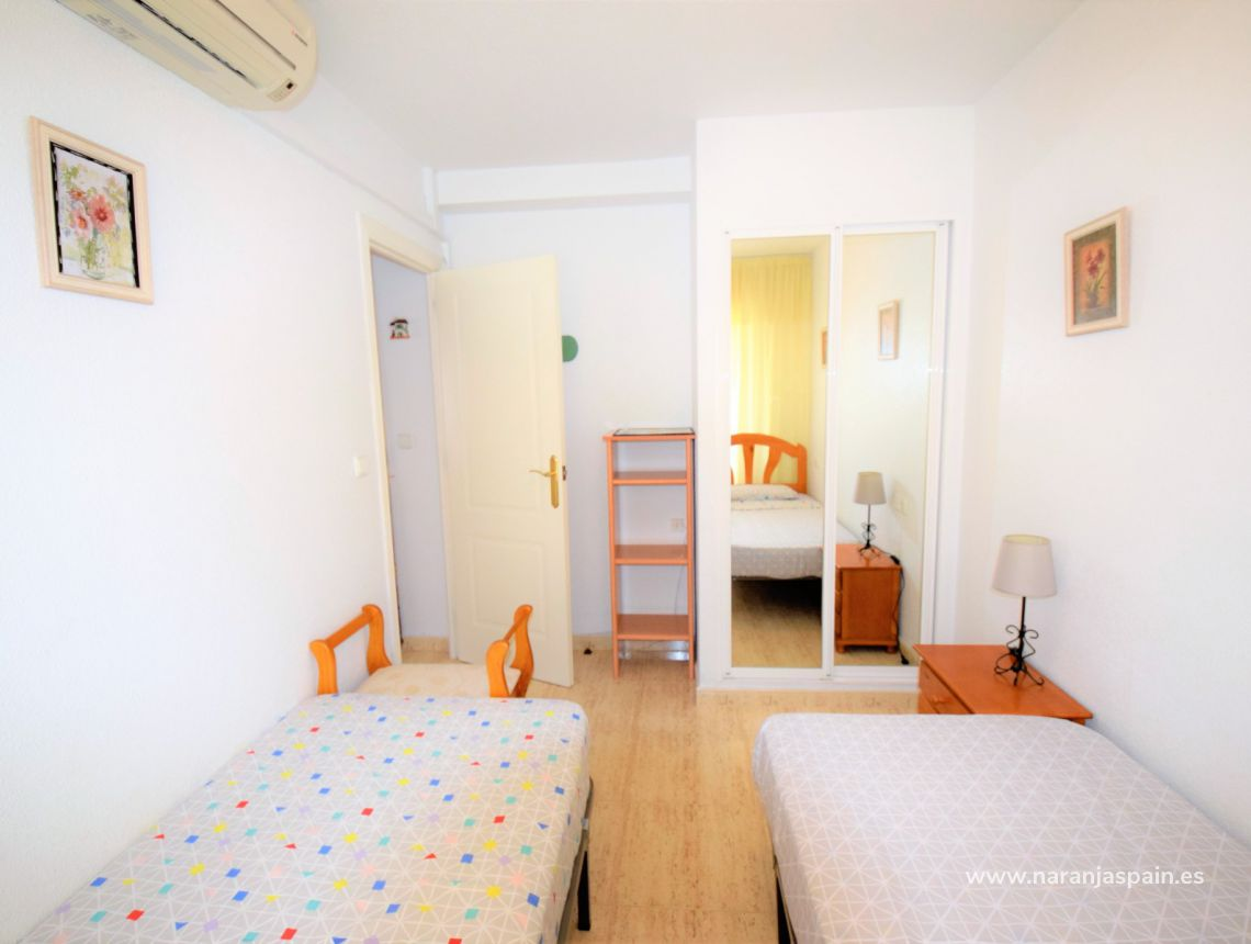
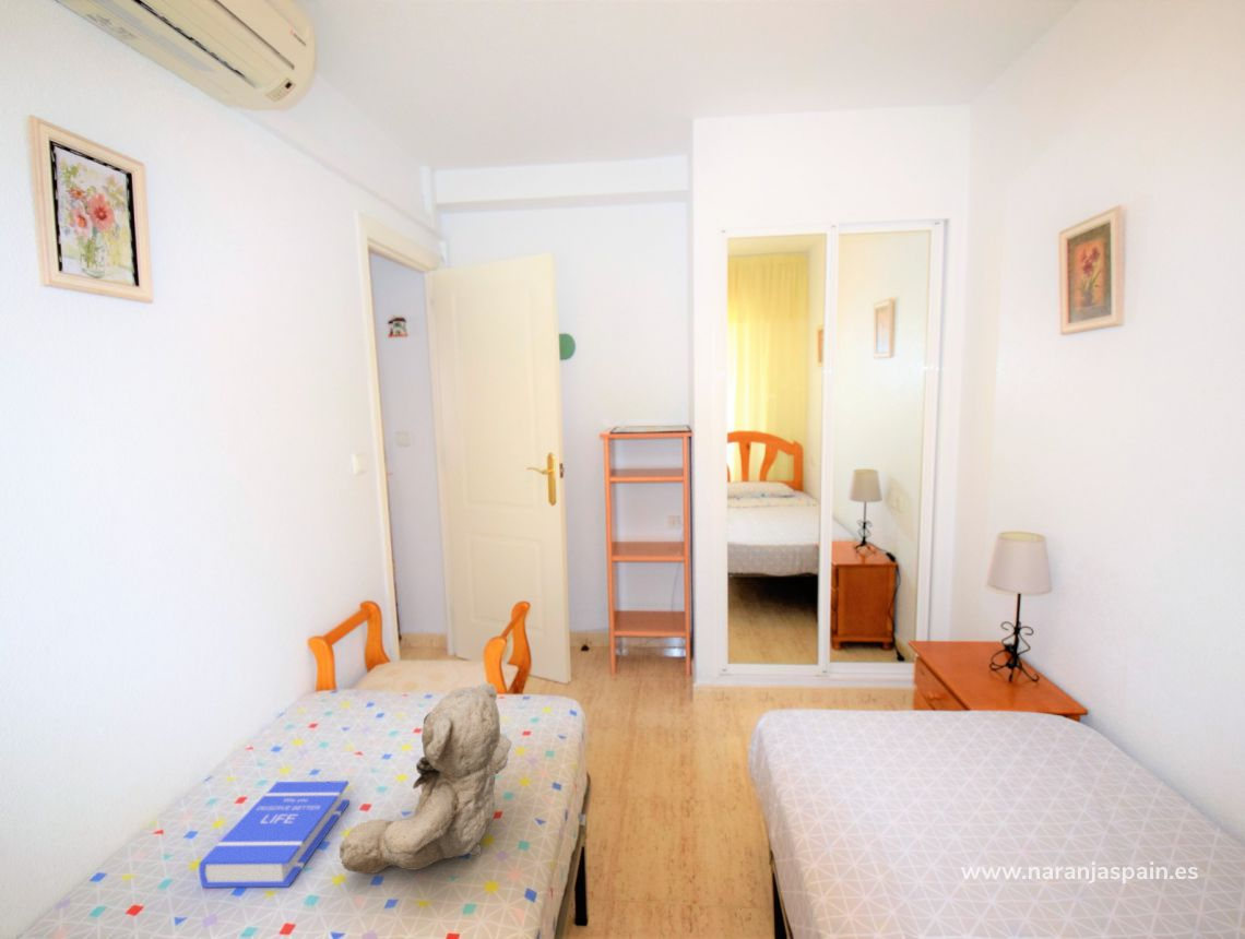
+ book [198,780,351,889]
+ teddy bear [339,682,513,875]
